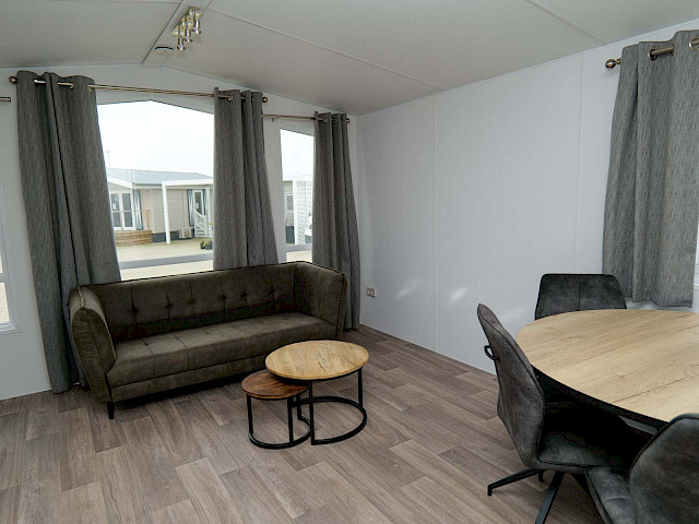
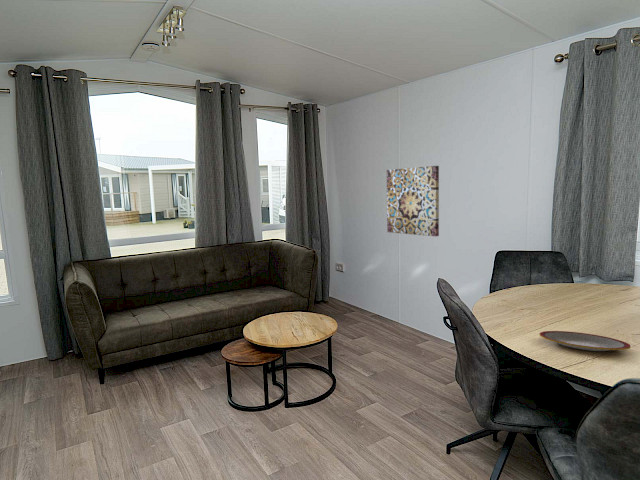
+ plate [538,330,632,352]
+ wall art [386,165,440,237]
